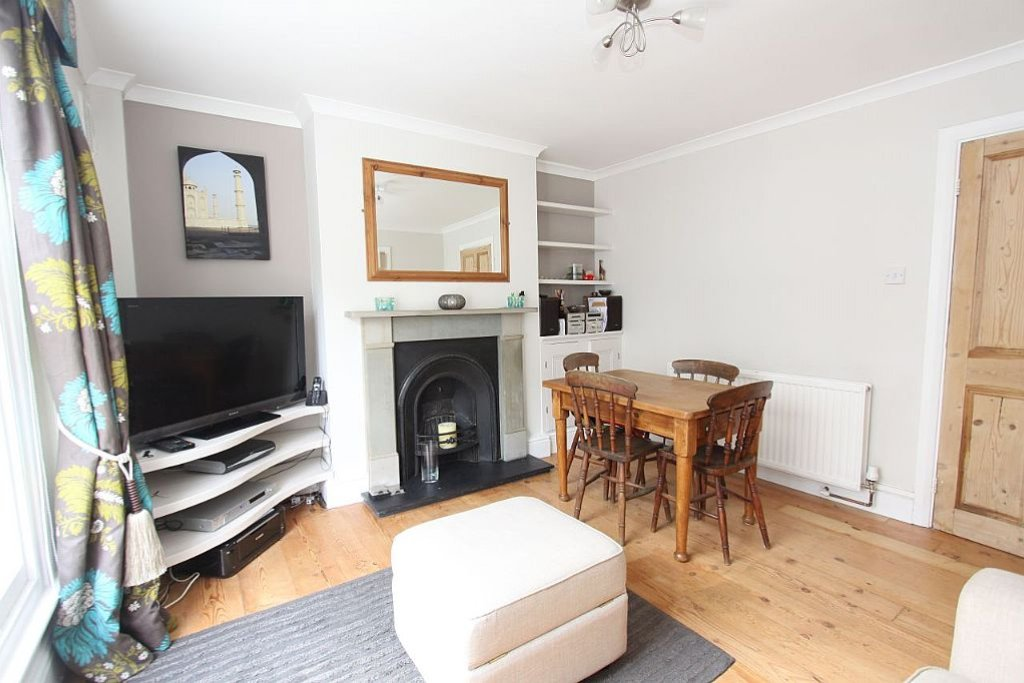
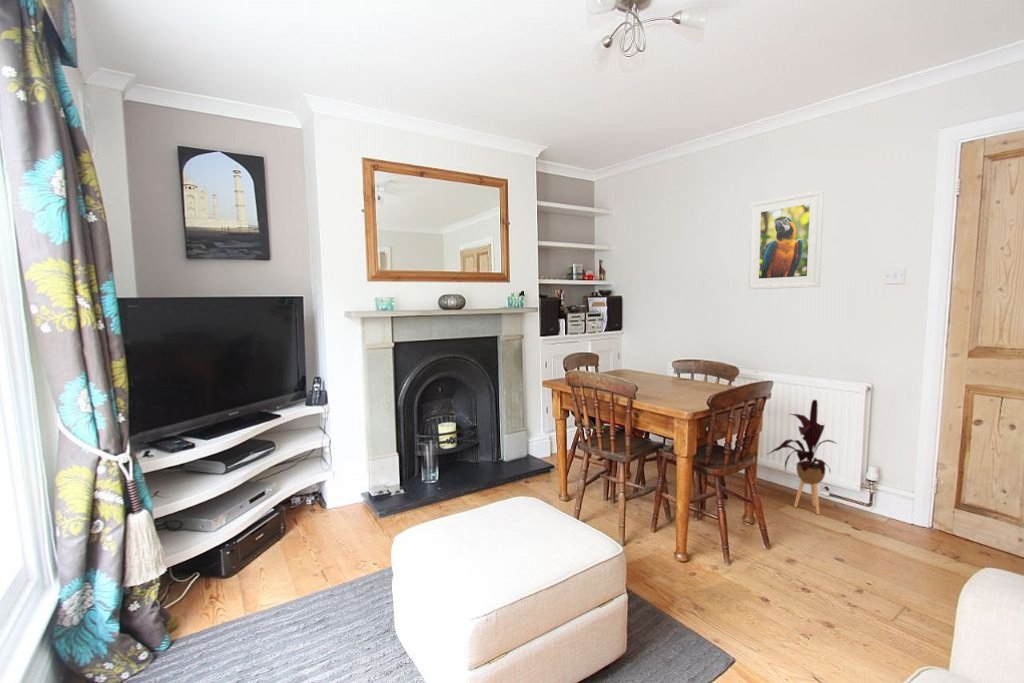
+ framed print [747,189,825,290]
+ house plant [765,399,838,515]
